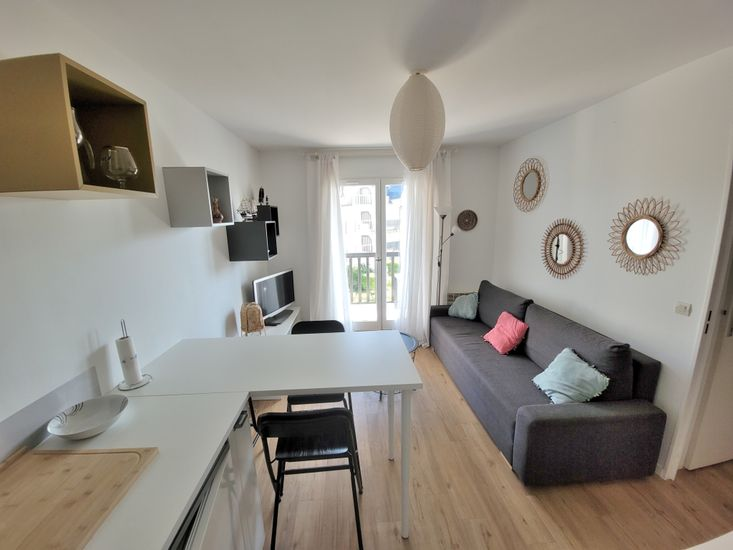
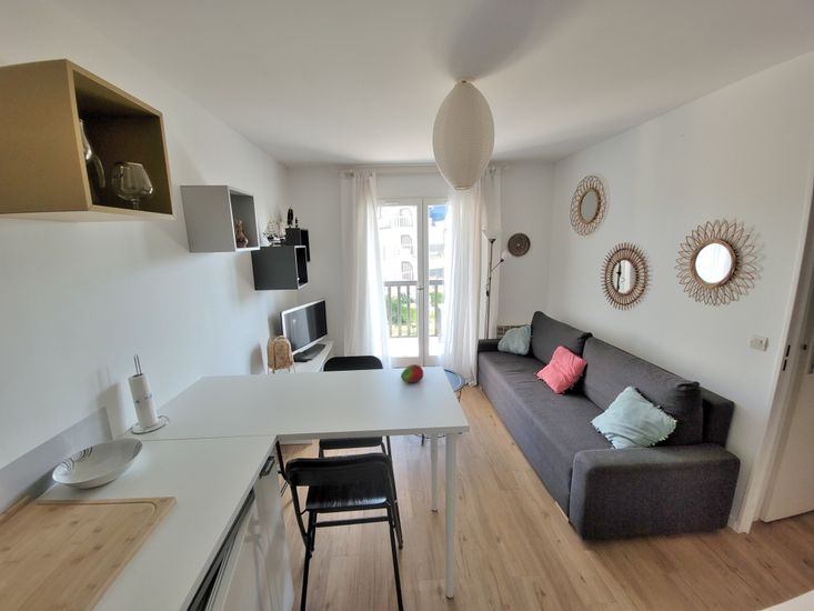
+ fruit [400,363,424,384]
